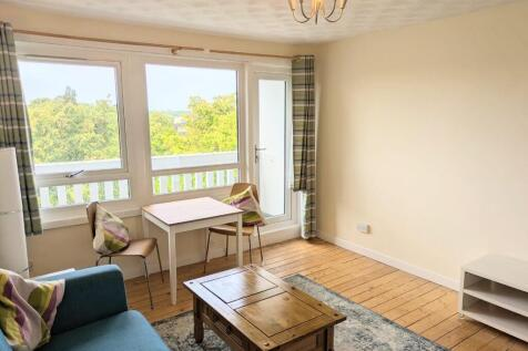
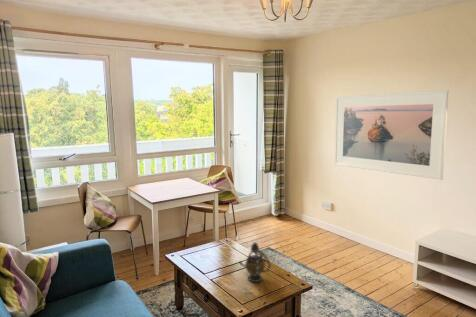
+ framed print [333,89,450,181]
+ teapot [238,241,272,283]
